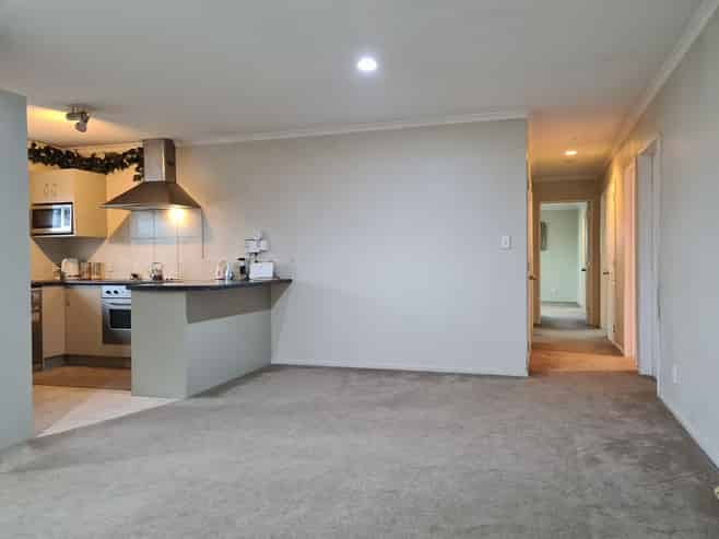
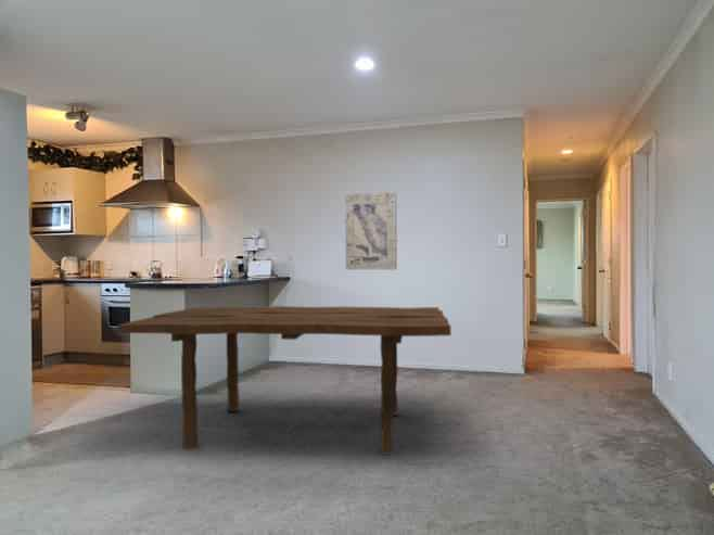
+ dining table [116,305,452,456]
+ wall art [344,191,398,270]
